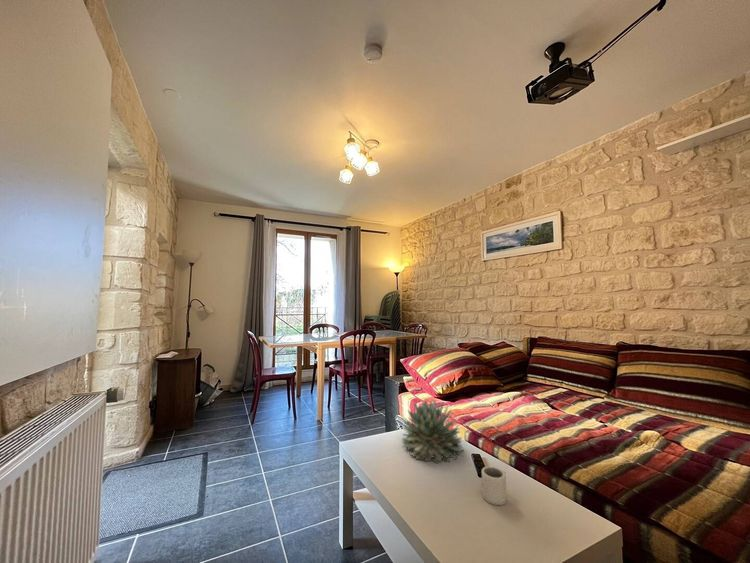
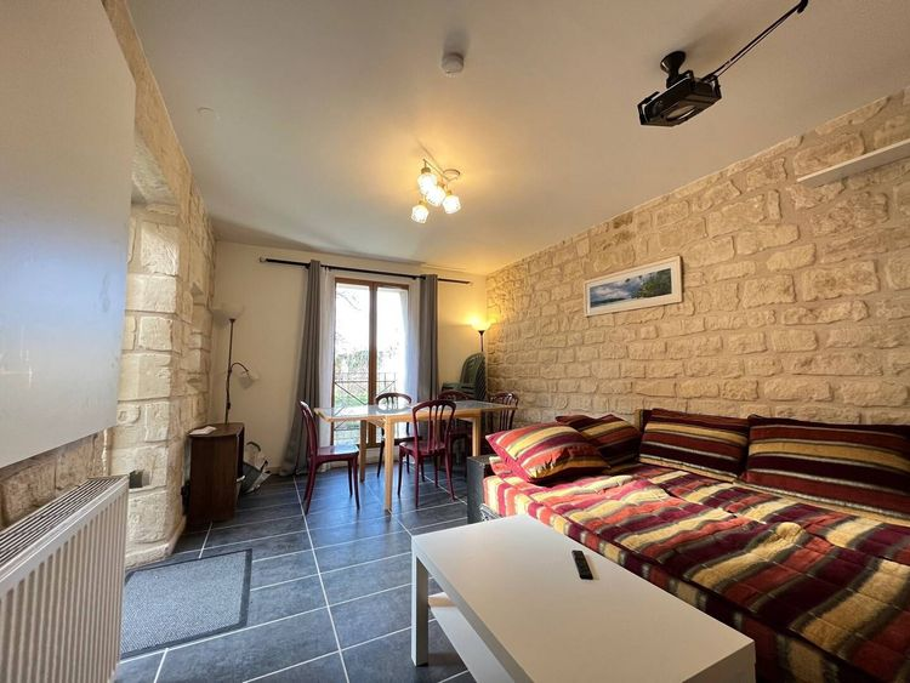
- cup [481,465,508,506]
- succulent plant [400,399,465,464]
